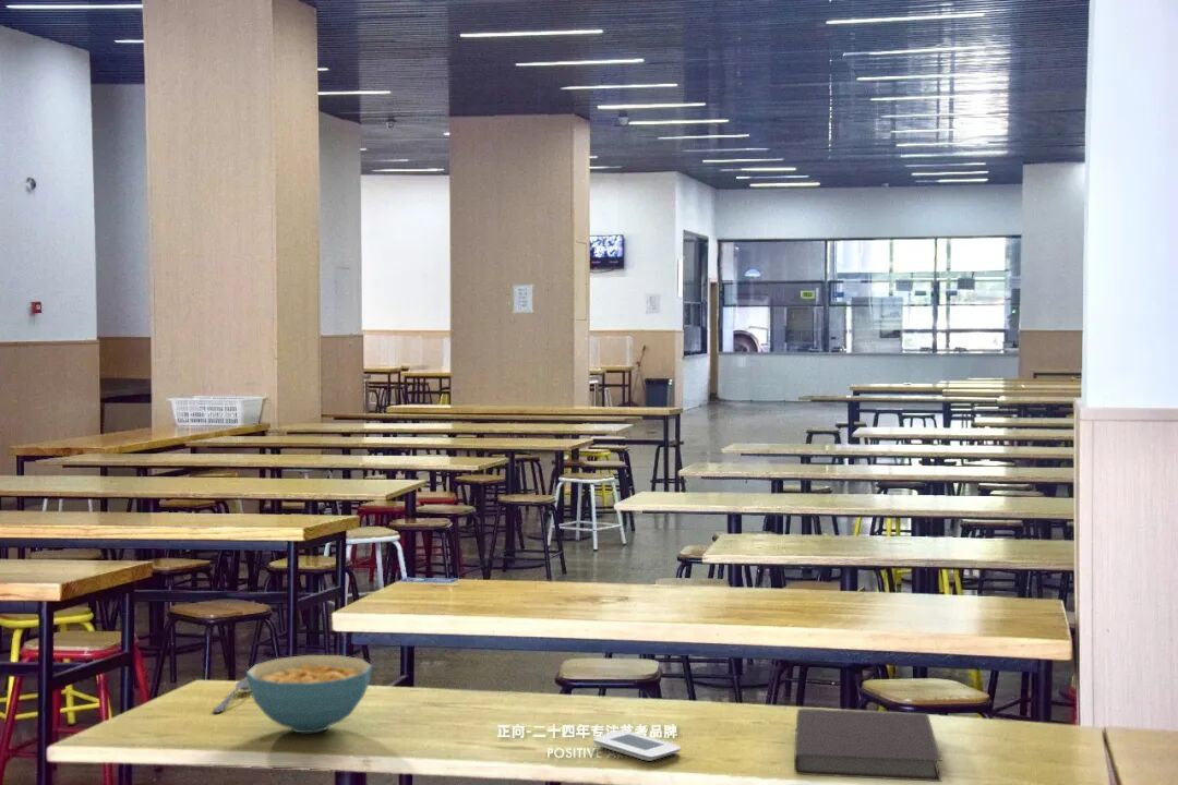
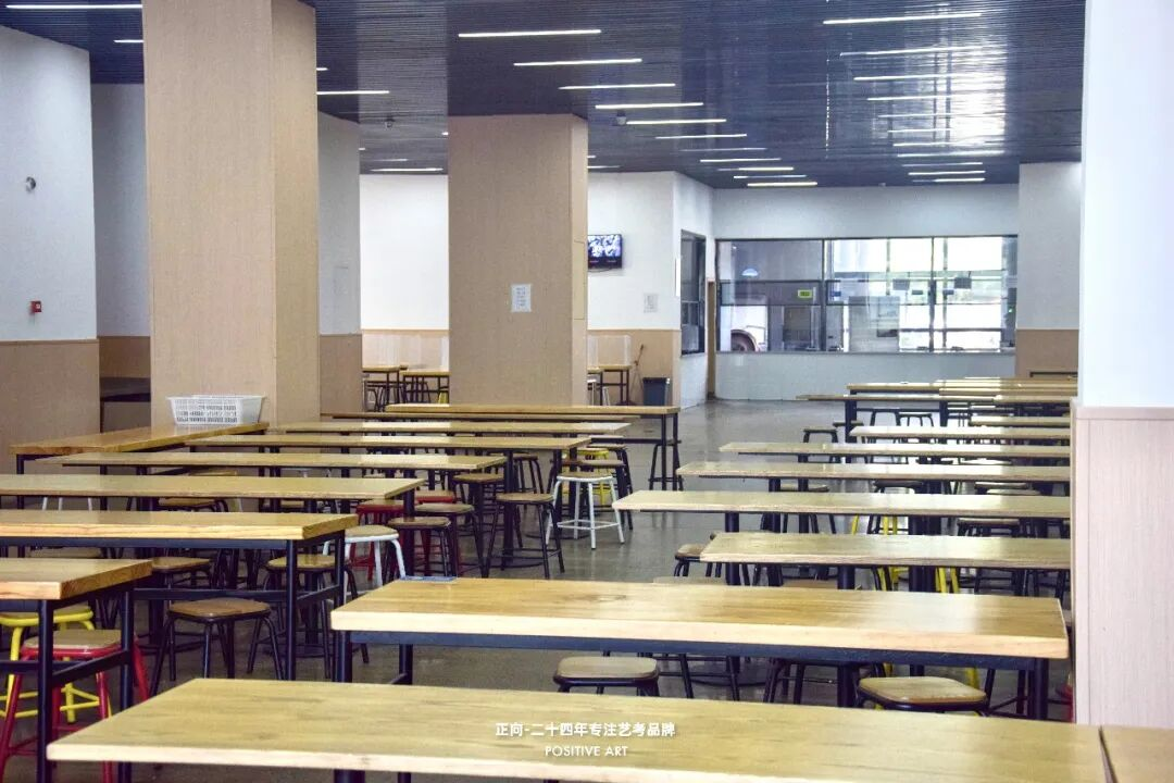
- smartphone [592,728,682,762]
- cereal bowl [245,654,373,734]
- spoon [212,676,249,713]
- notebook [793,708,942,783]
